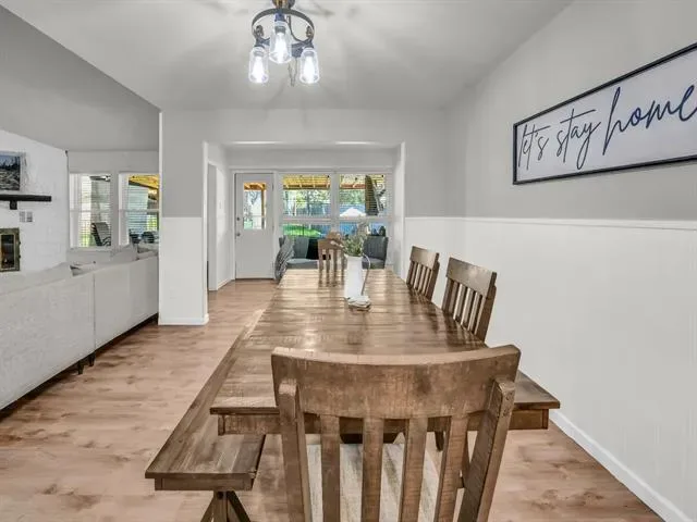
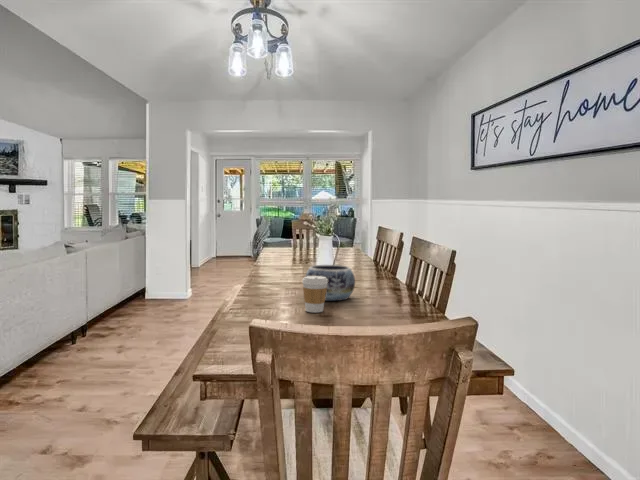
+ decorative bowl [304,264,356,302]
+ coffee cup [301,276,328,314]
